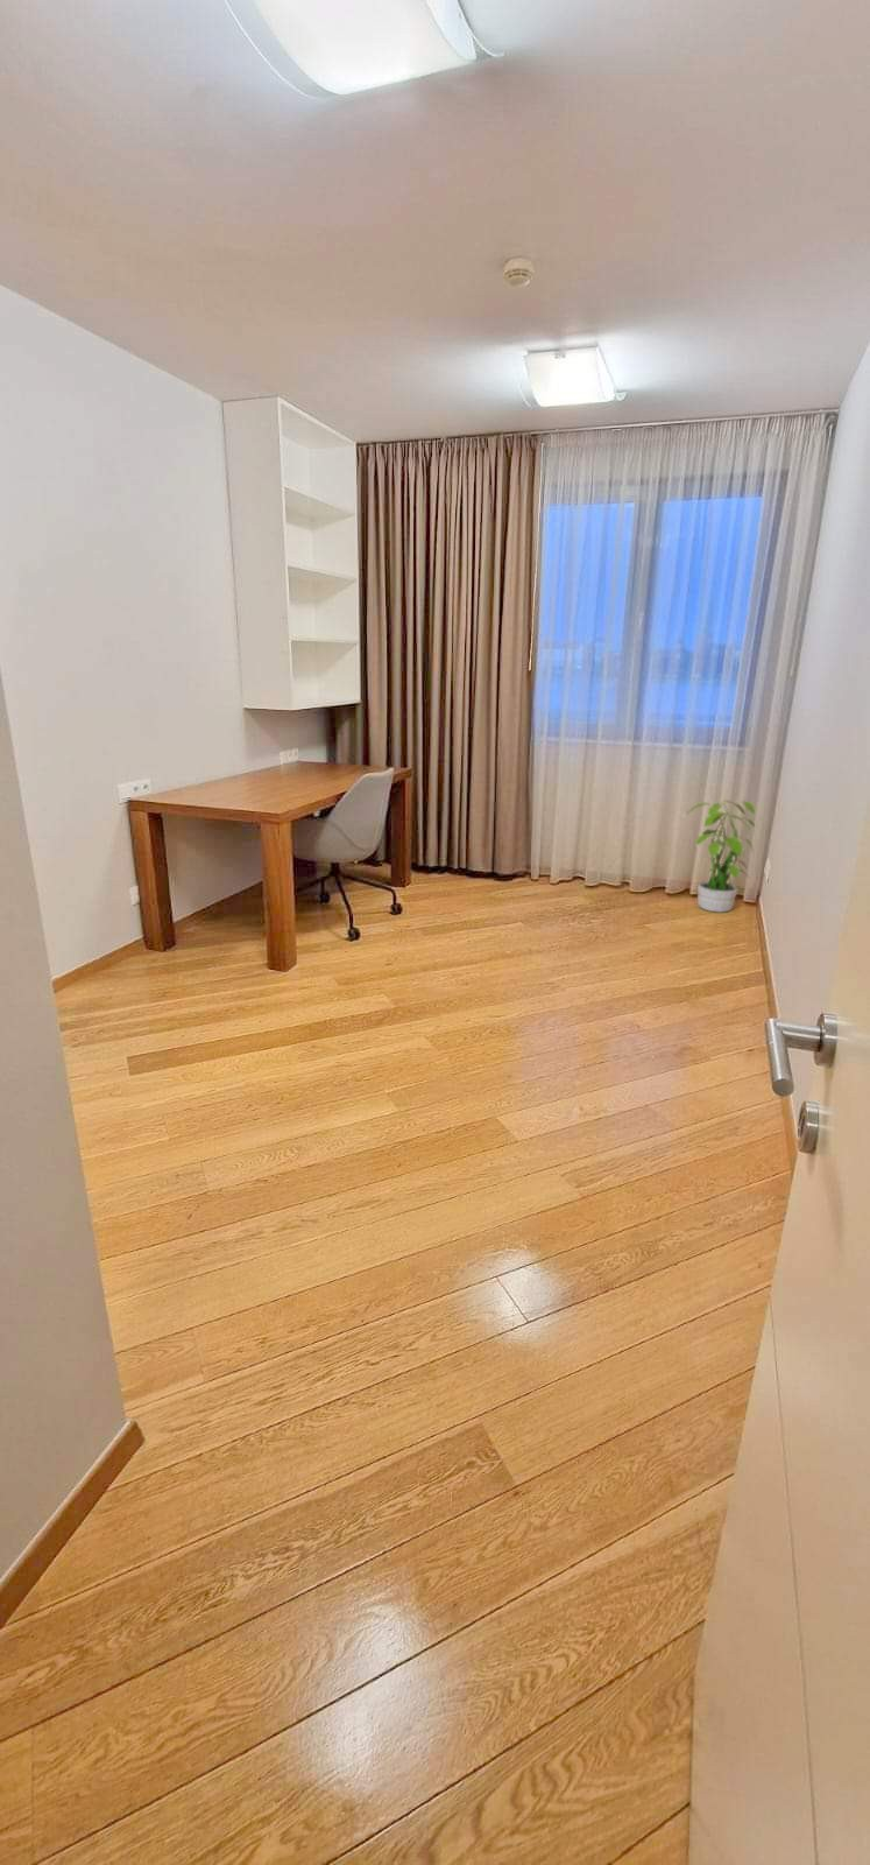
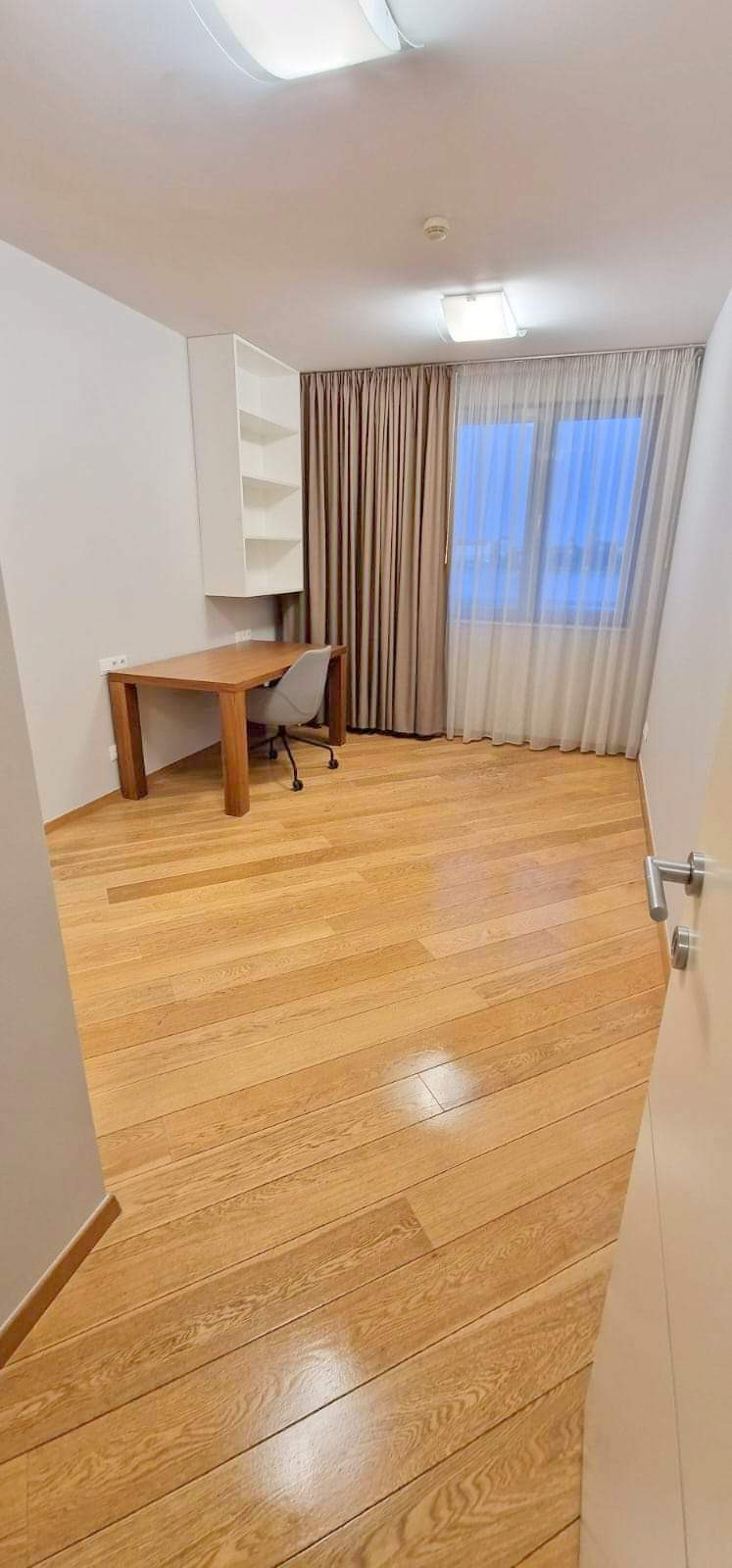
- potted plant [682,793,756,913]
